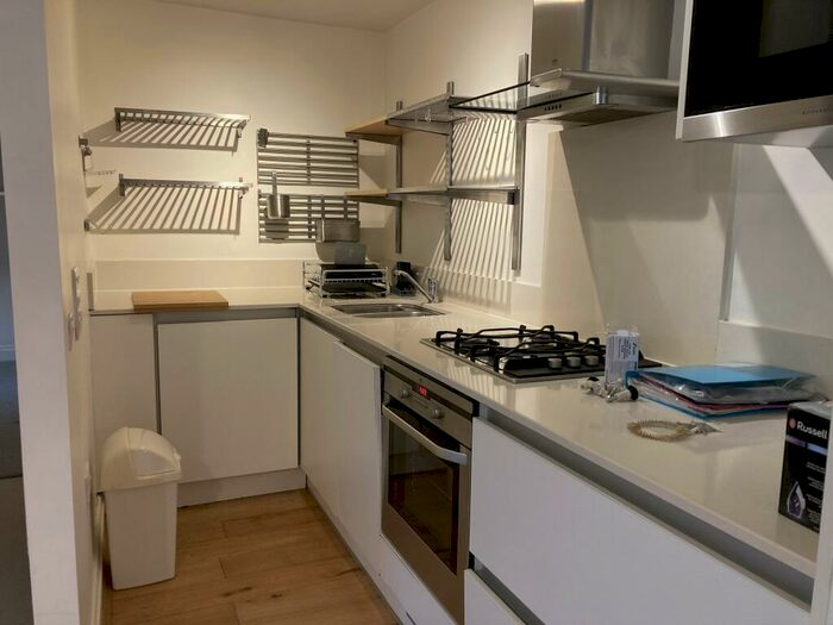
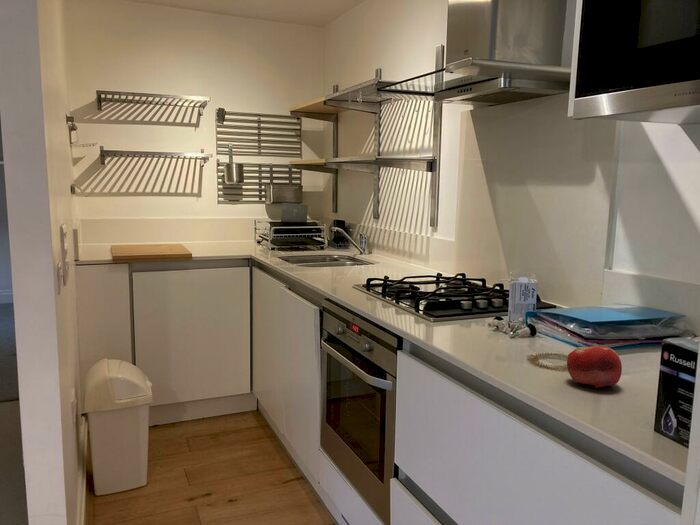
+ fruit [566,345,623,389]
